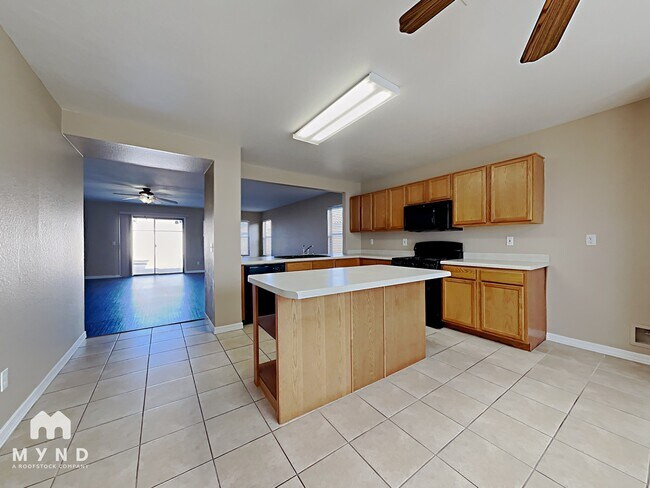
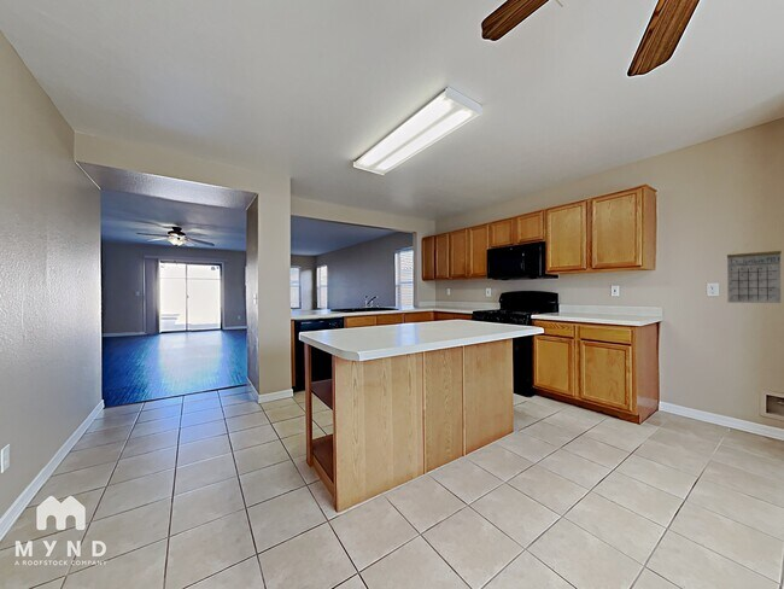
+ calendar [726,243,783,304]
